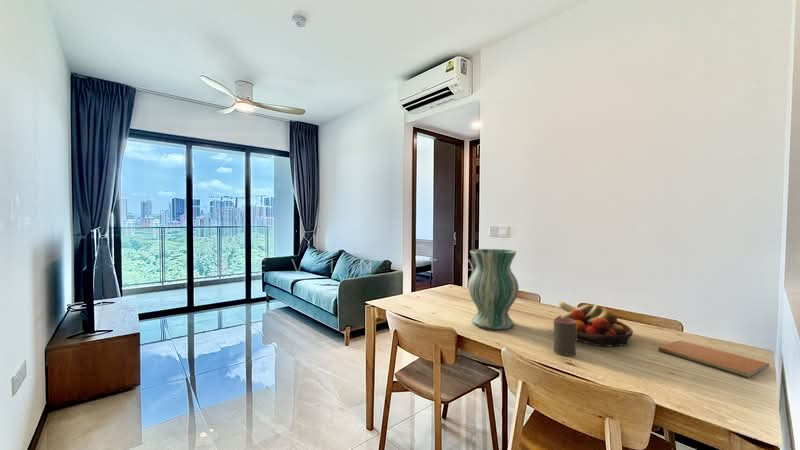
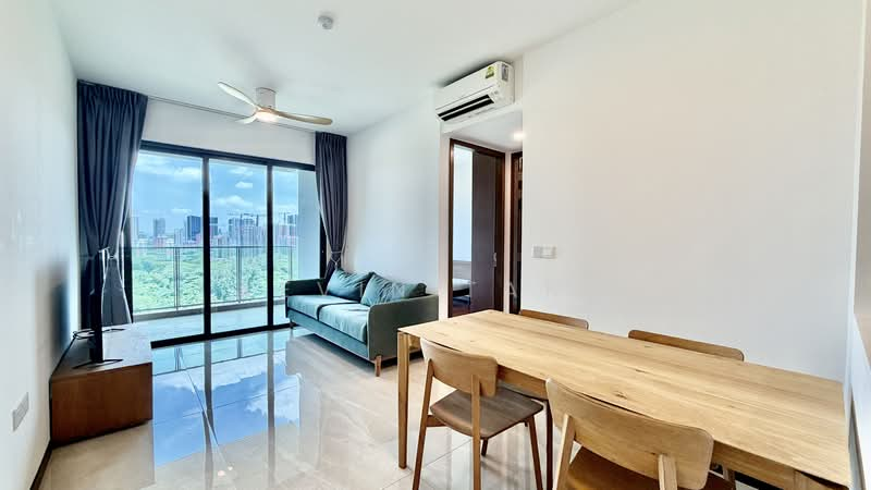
- fruit bowl [555,301,634,348]
- cup [553,317,577,357]
- book [657,339,770,378]
- vase [467,248,520,330]
